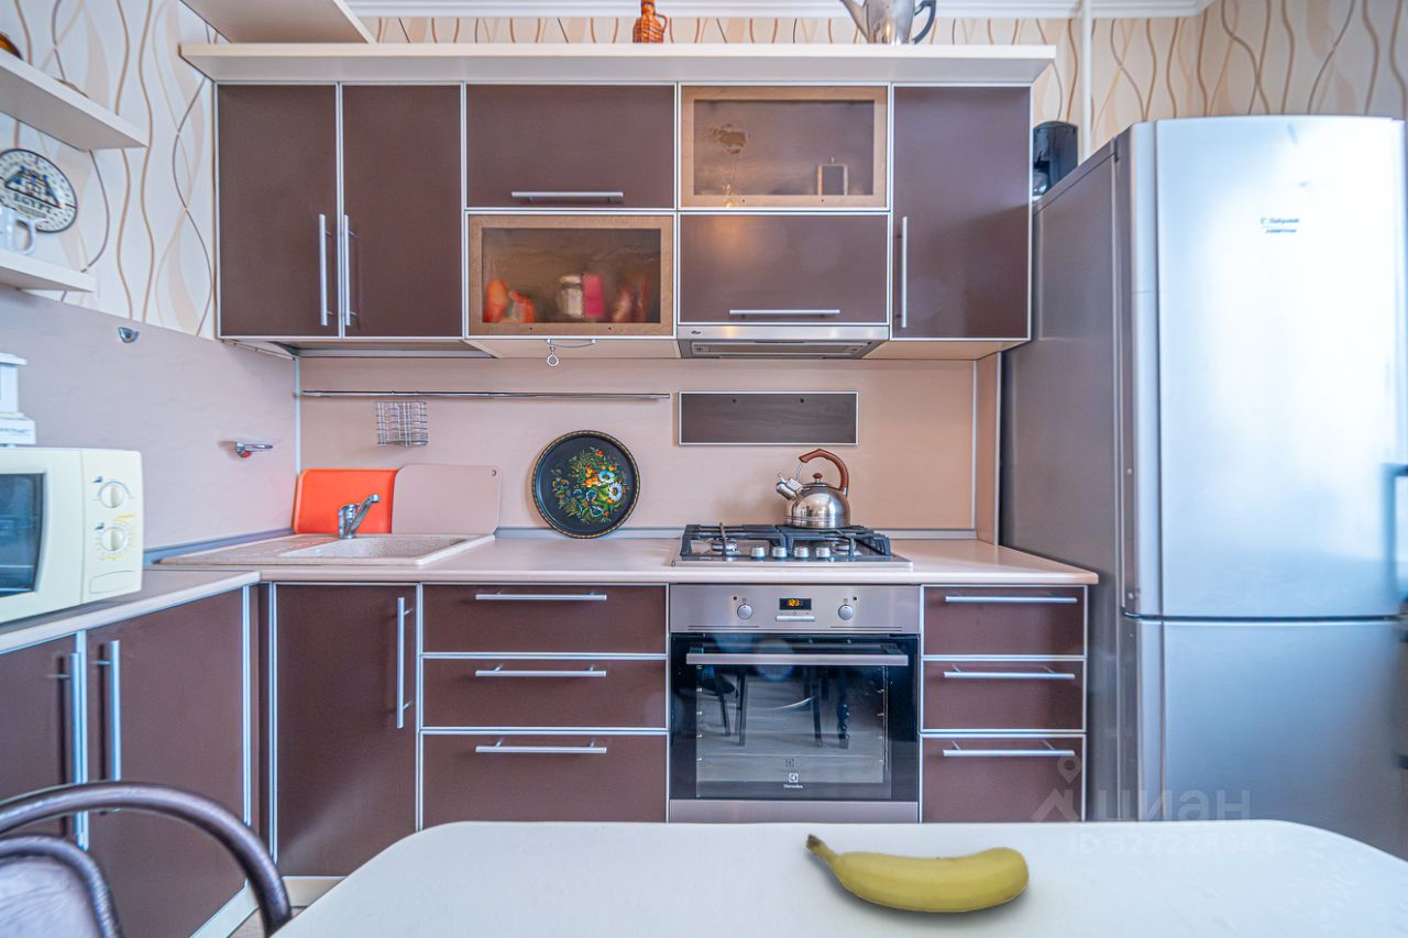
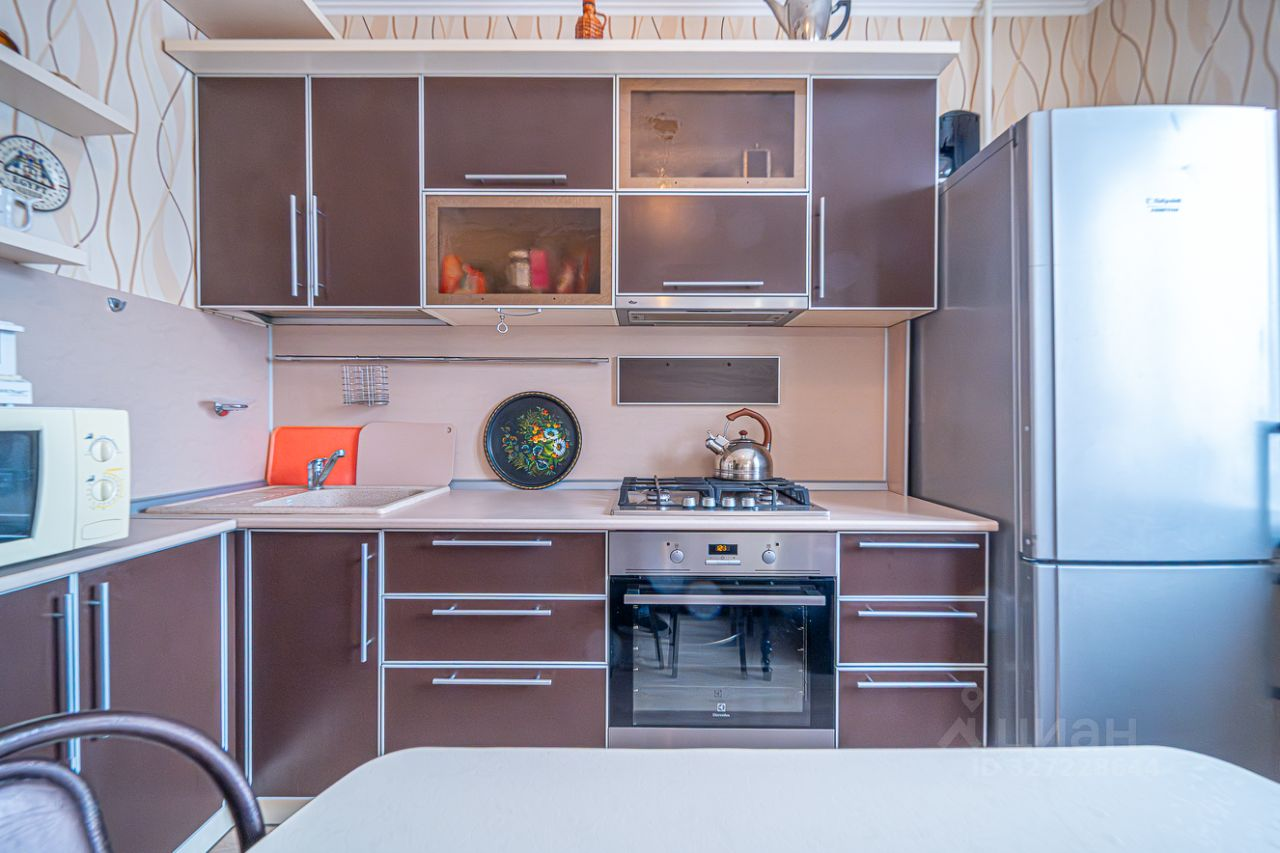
- fruit [805,832,1031,914]
